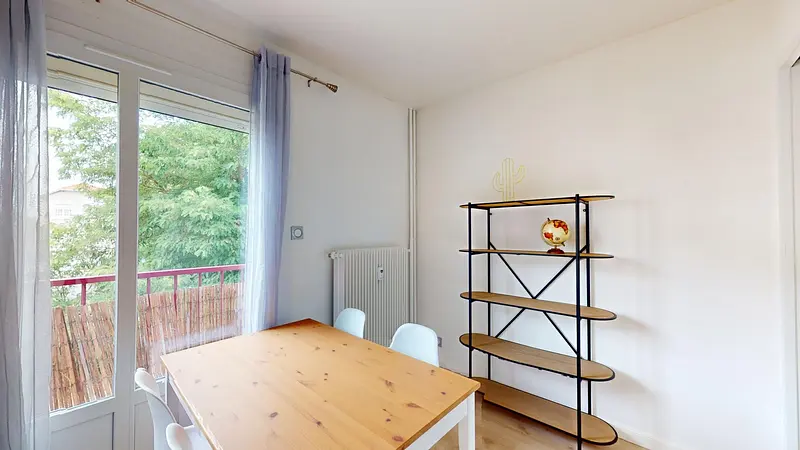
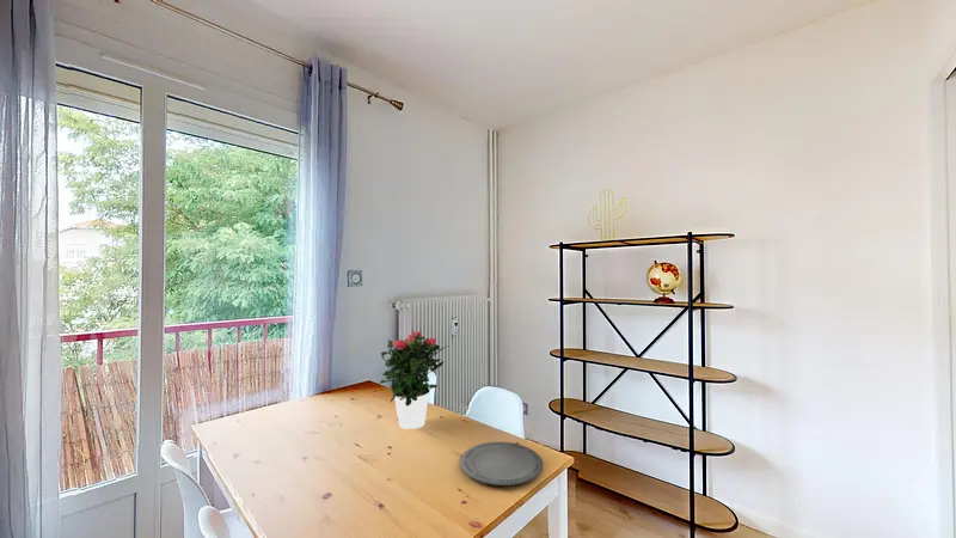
+ plate [459,441,544,487]
+ potted flower [378,330,449,430]
